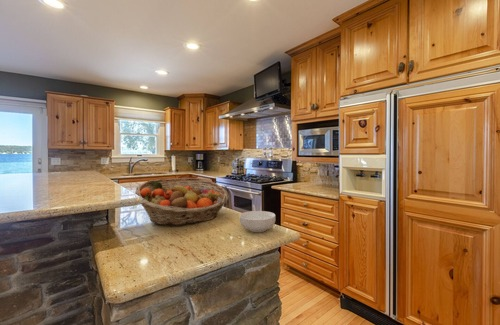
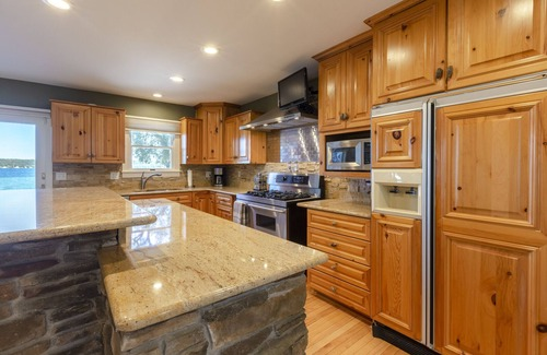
- cereal bowl [239,210,276,233]
- fruit basket [134,177,230,226]
